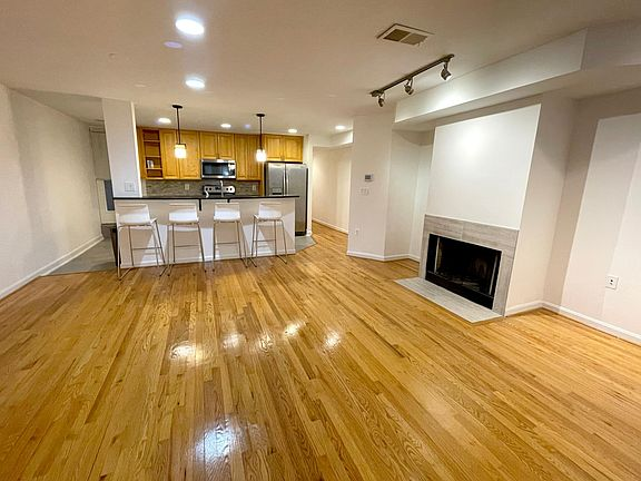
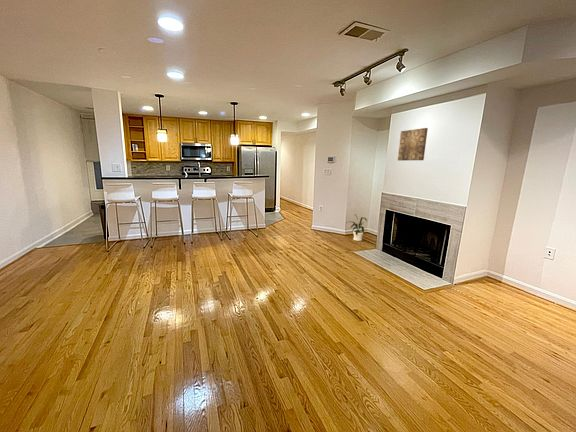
+ wall art [397,127,429,162]
+ house plant [345,215,368,242]
